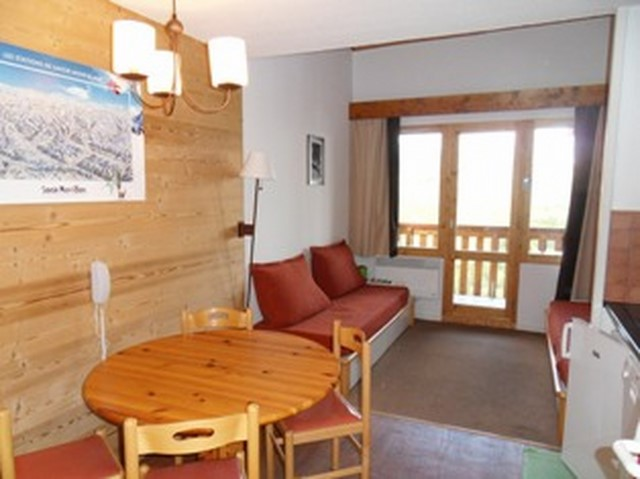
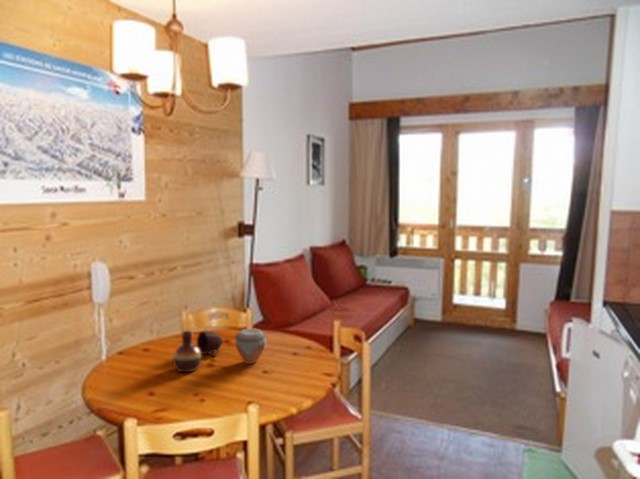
+ jar [234,327,267,365]
+ vase [172,330,202,373]
+ mug [196,331,224,358]
